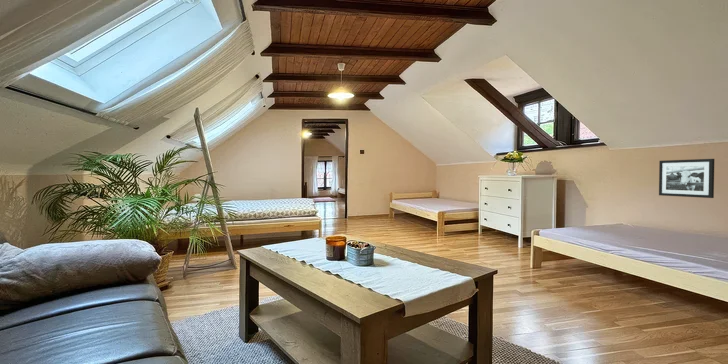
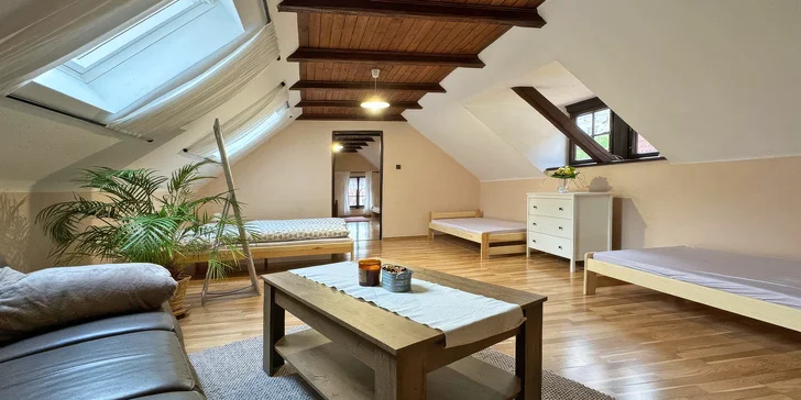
- picture frame [658,158,715,199]
